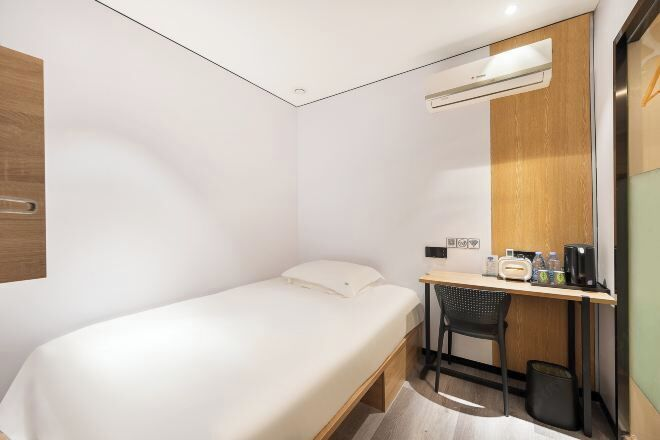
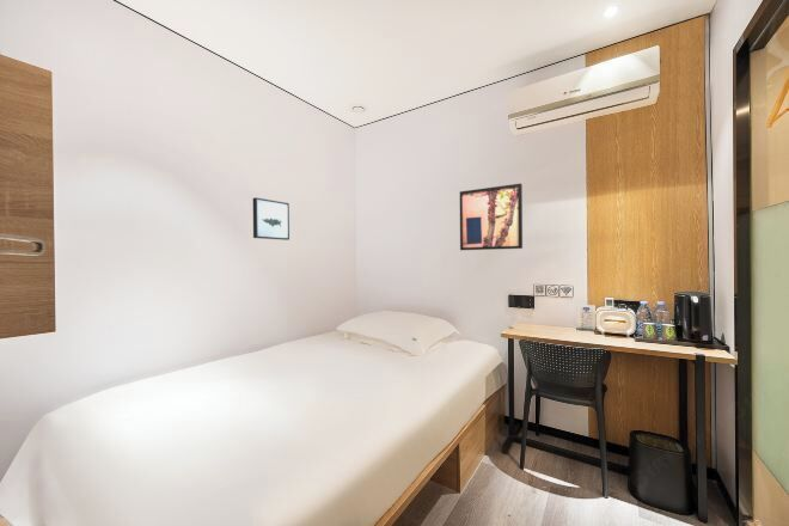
+ wall art [459,183,524,251]
+ wall art [252,196,290,241]
